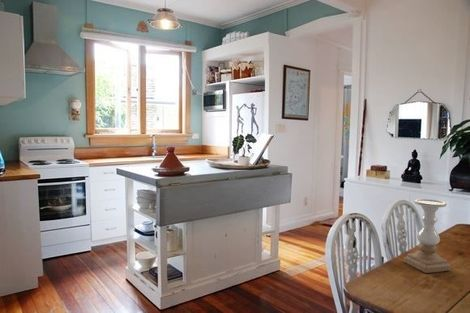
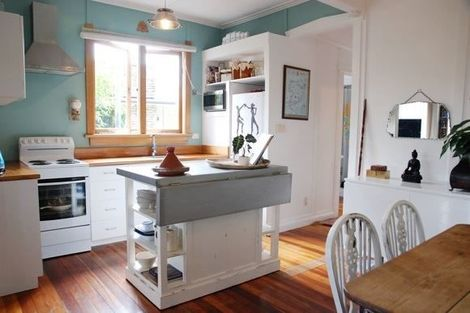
- candle holder [403,198,452,274]
